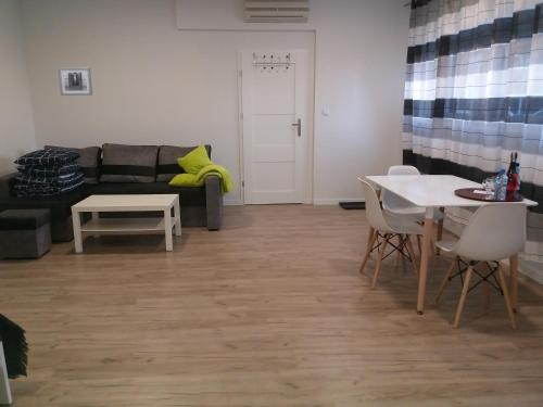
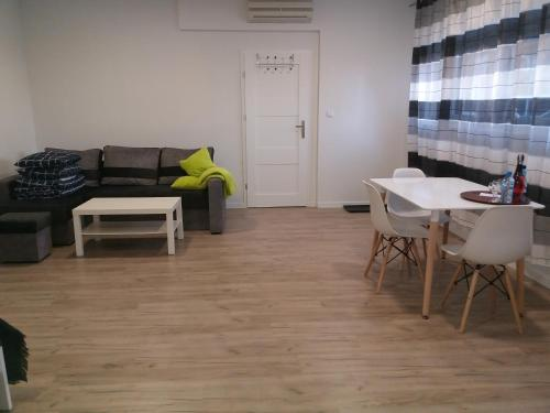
- wall art [58,67,93,97]
